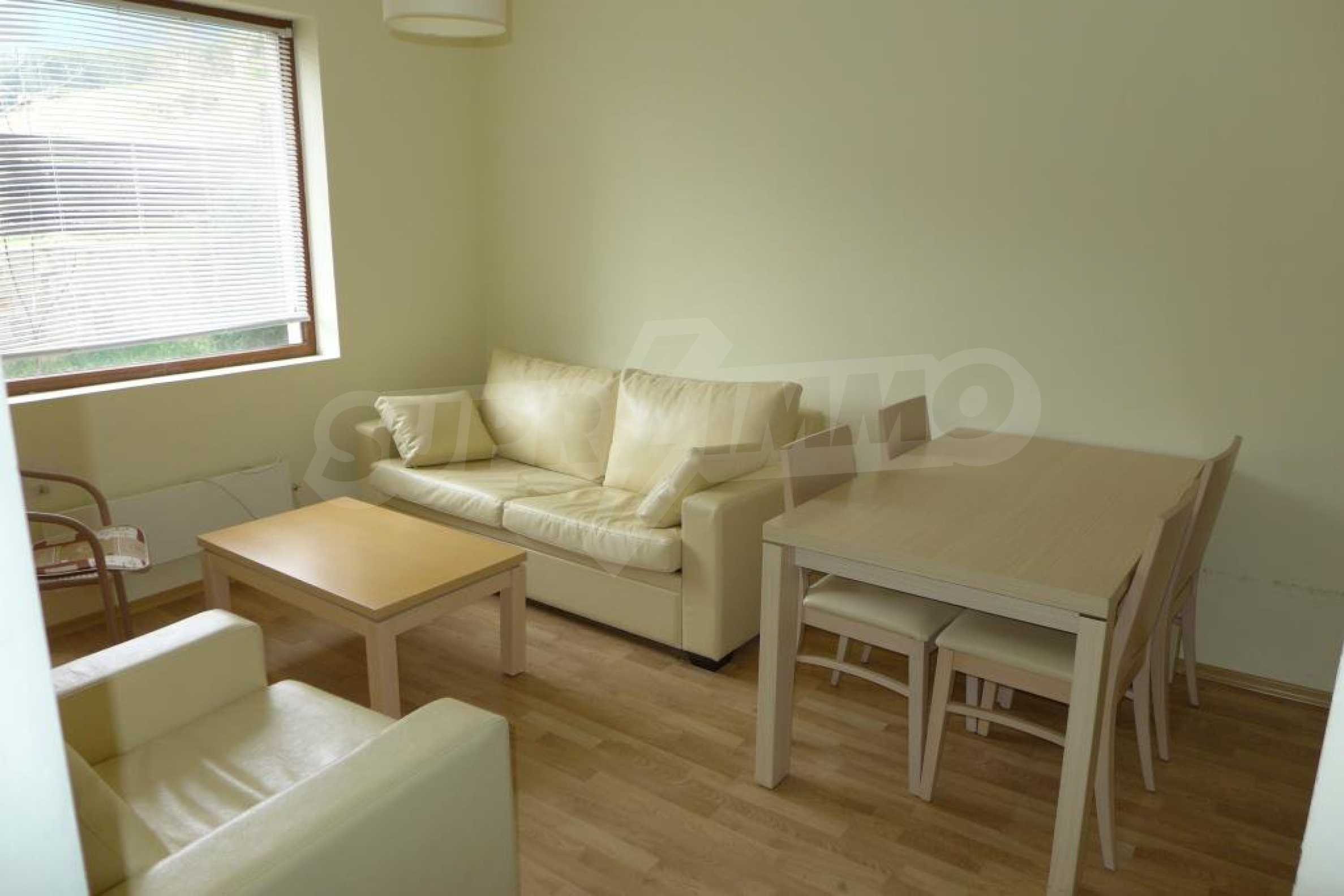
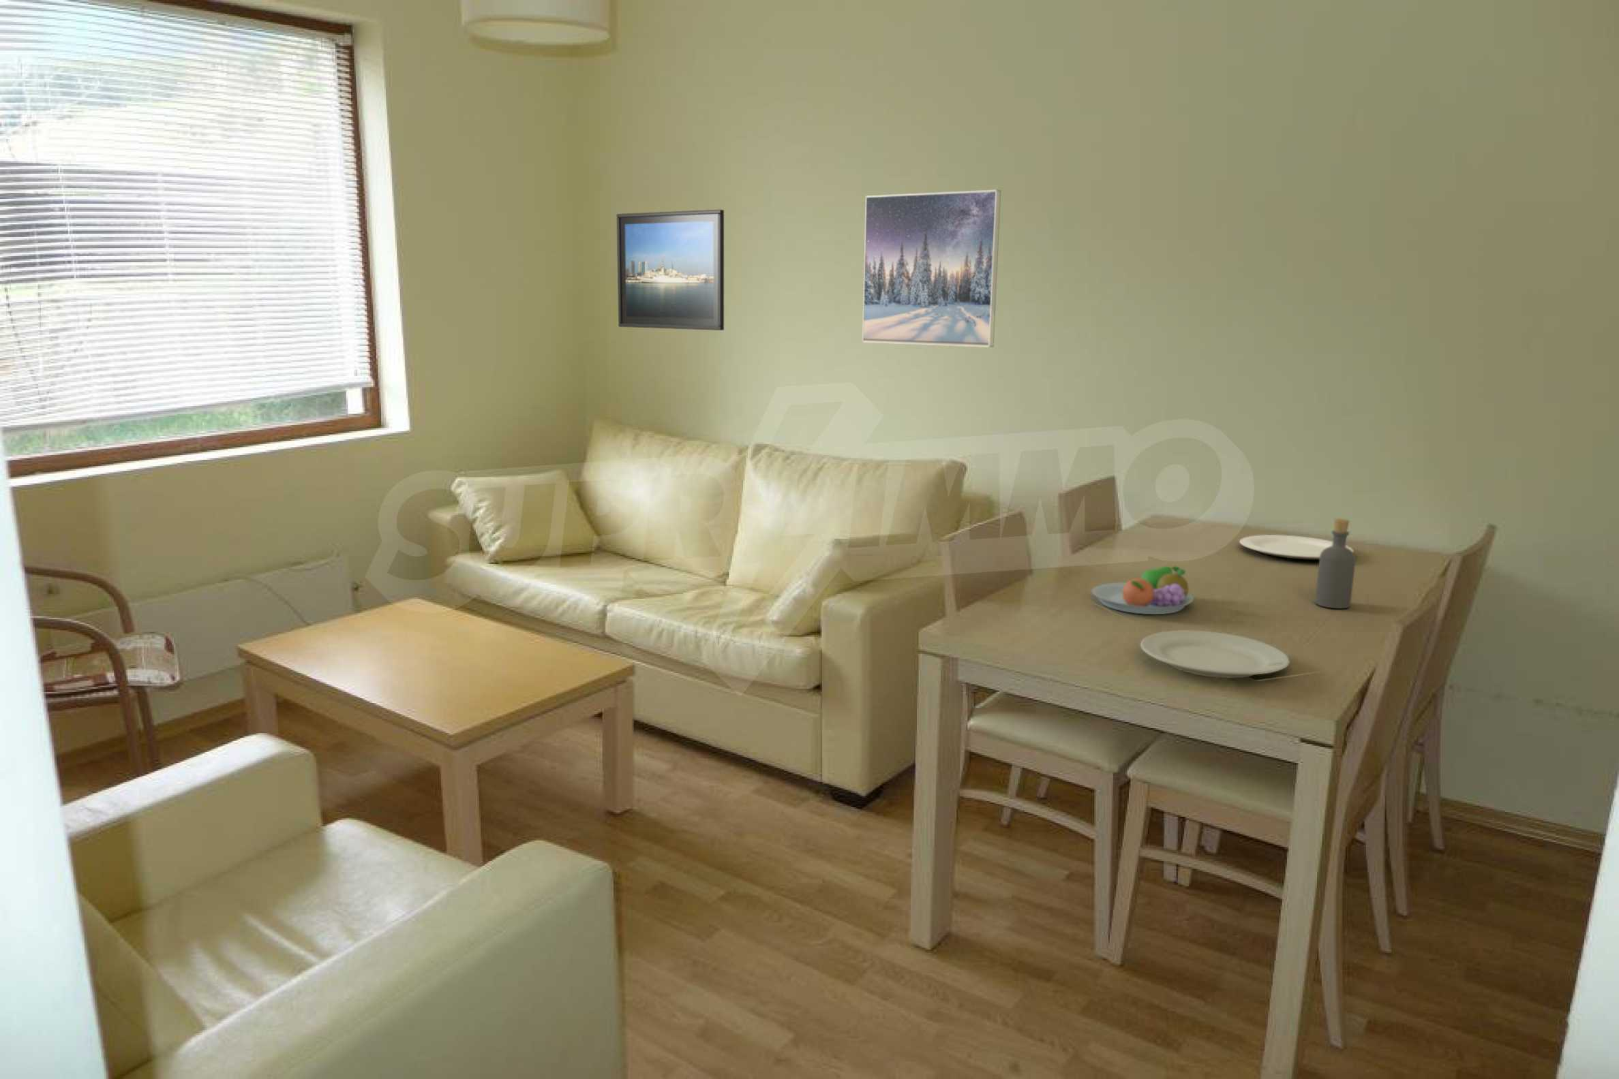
+ chinaware [1140,630,1290,679]
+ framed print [861,189,1001,348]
+ plate [1238,533,1354,561]
+ bottle [1314,518,1356,609]
+ fruit bowl [1090,565,1194,615]
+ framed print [616,210,725,331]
